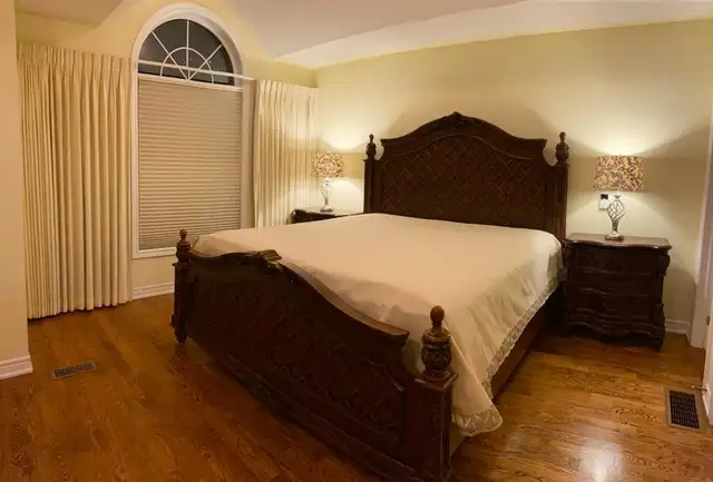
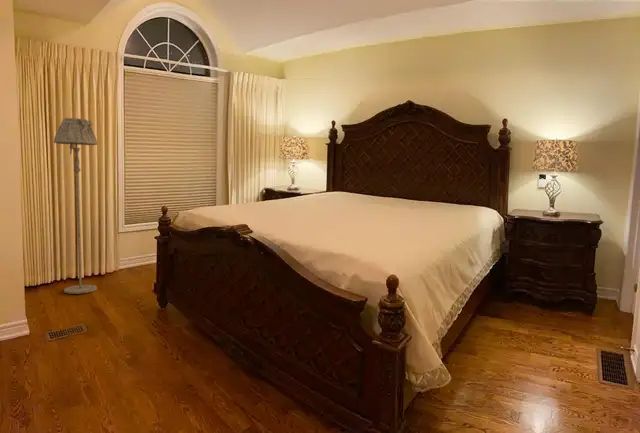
+ floor lamp [53,117,99,295]
